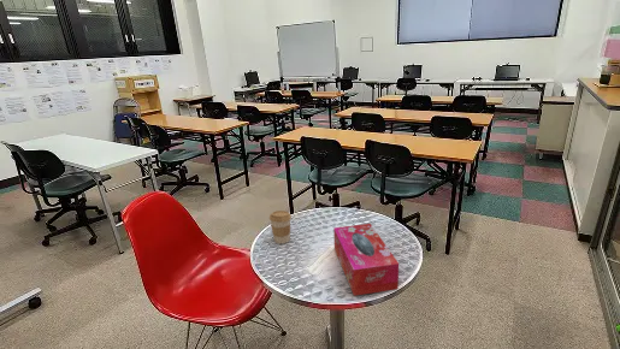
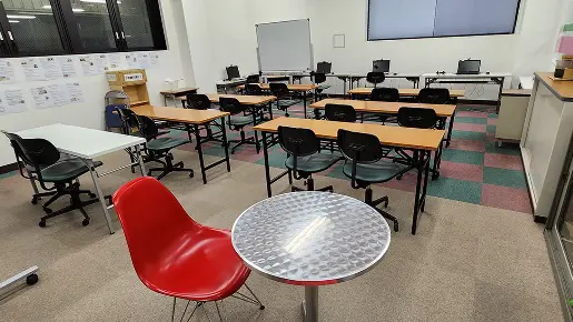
- tissue box [332,223,400,297]
- coffee cup [268,209,293,244]
